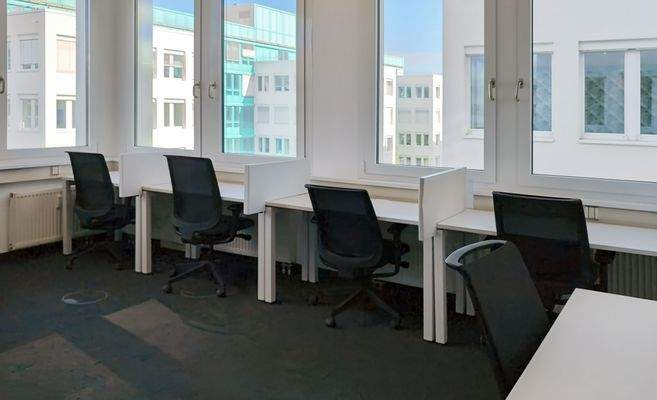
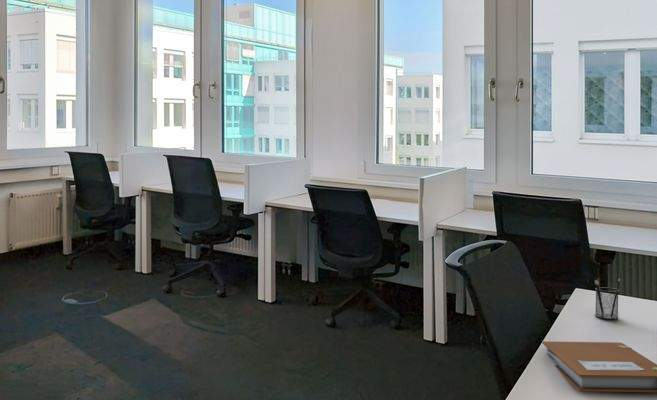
+ notebook [541,340,657,393]
+ pencil holder [594,277,621,320]
